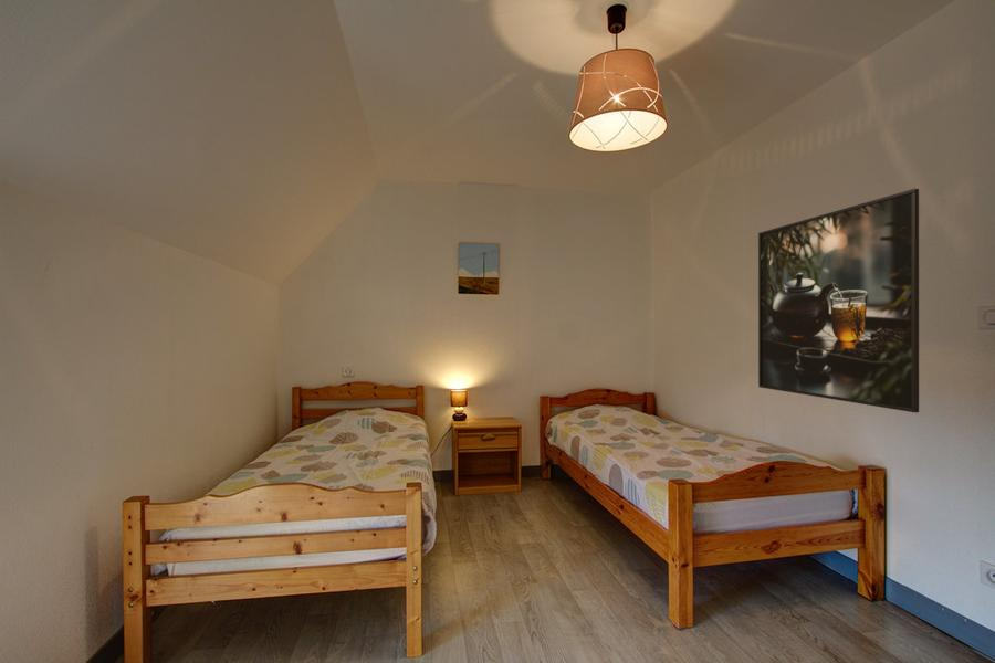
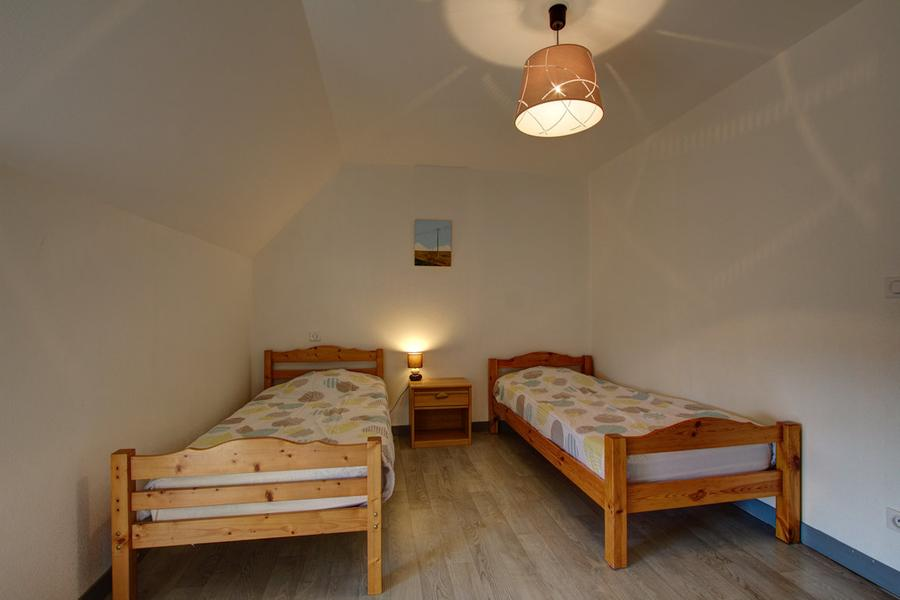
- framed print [757,188,920,413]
